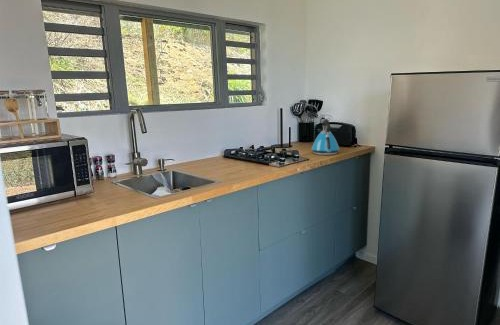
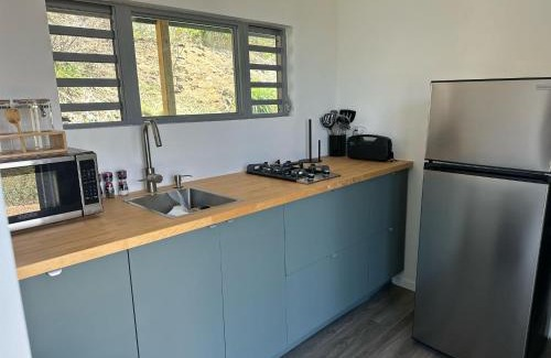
- kettle [311,118,340,156]
